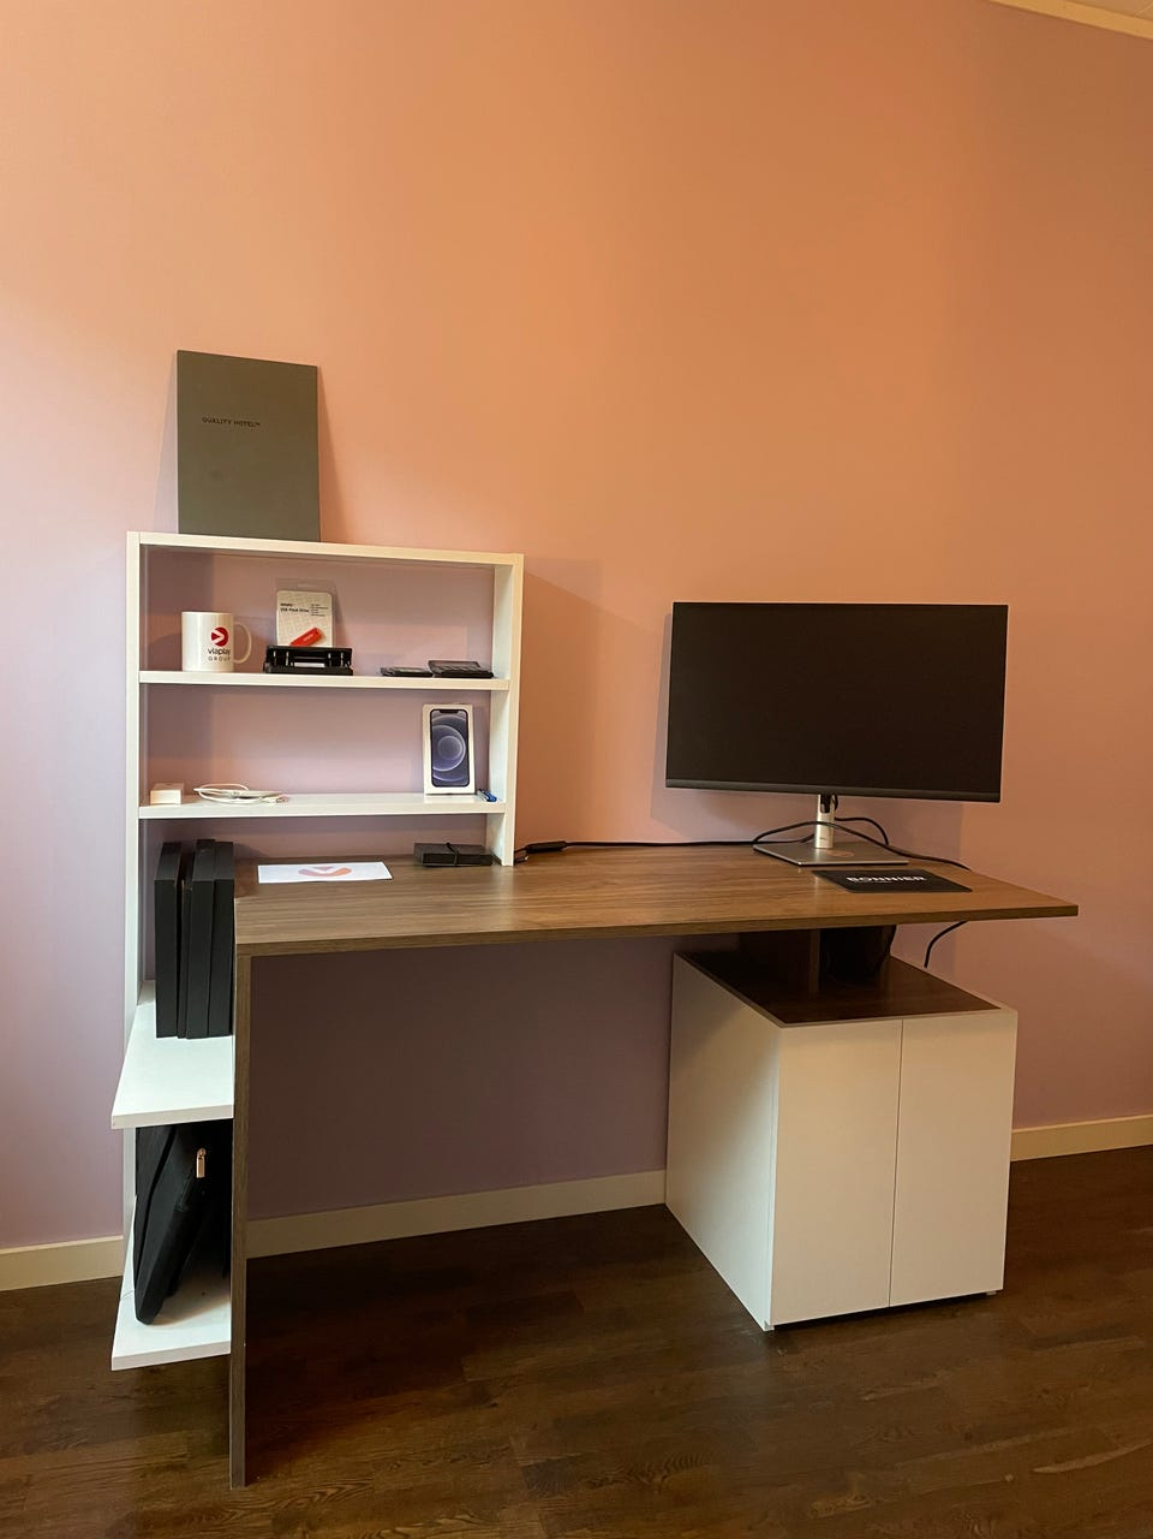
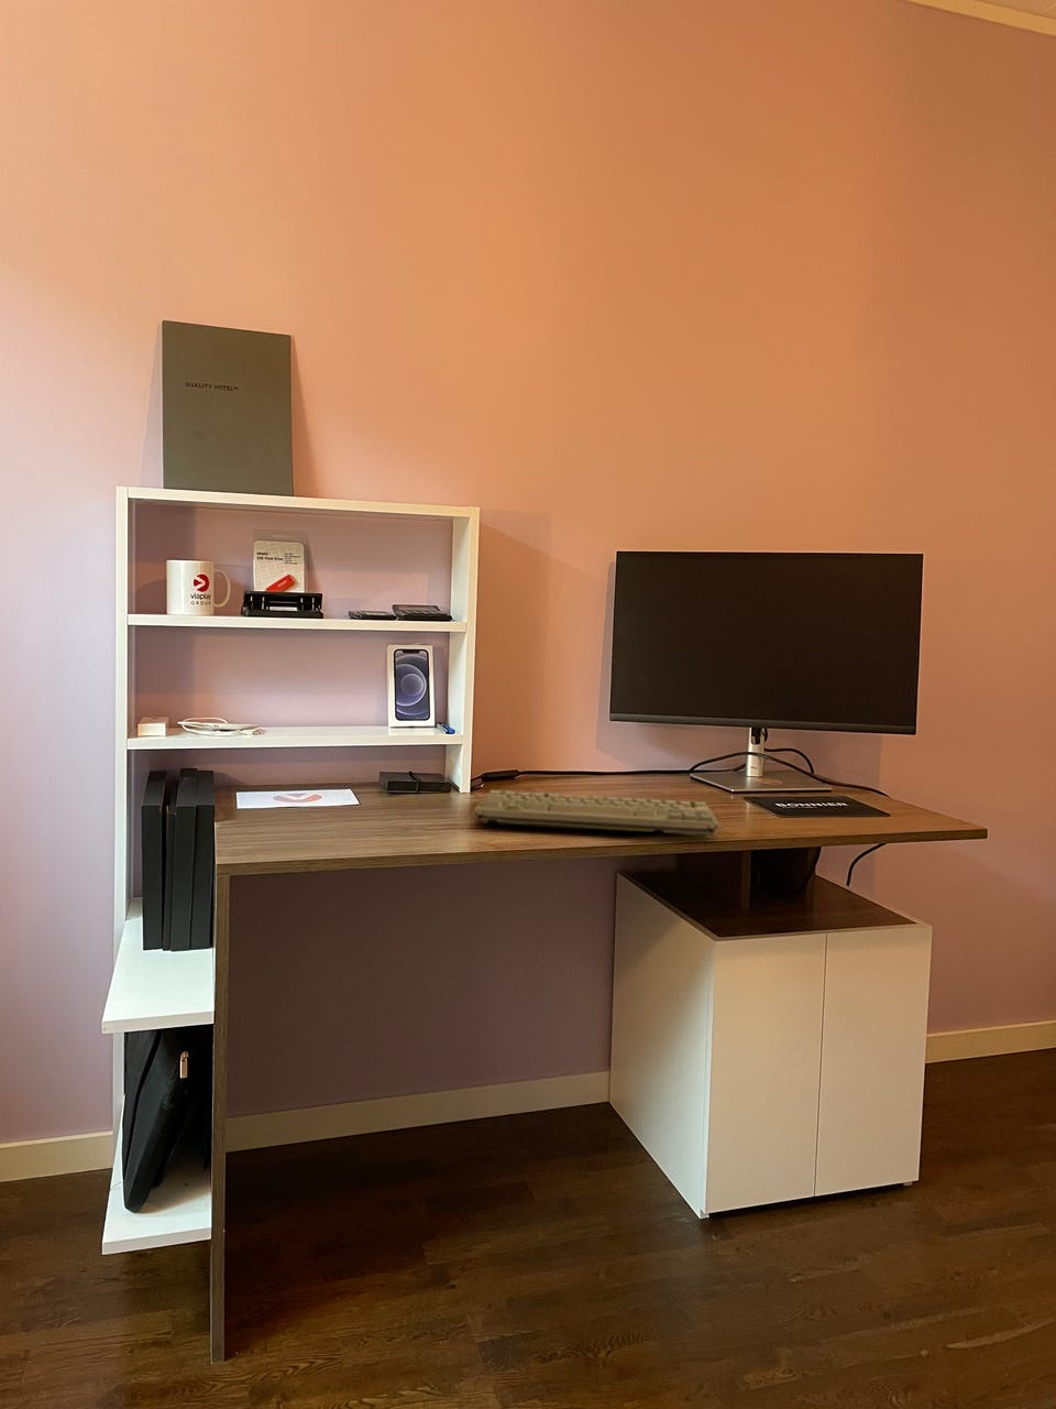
+ keyboard [473,788,721,838]
